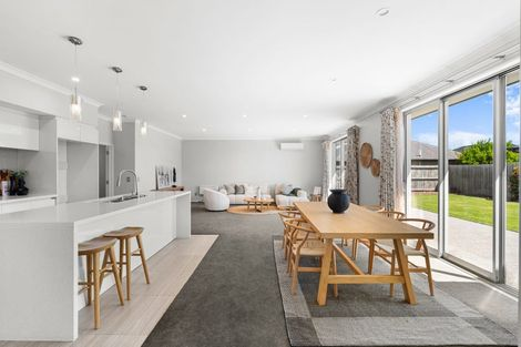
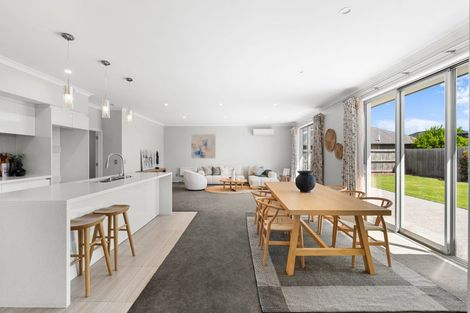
+ wall art [190,133,216,159]
